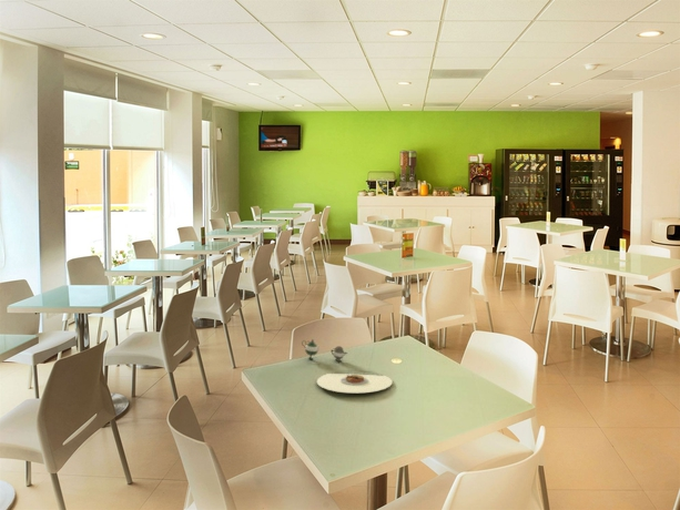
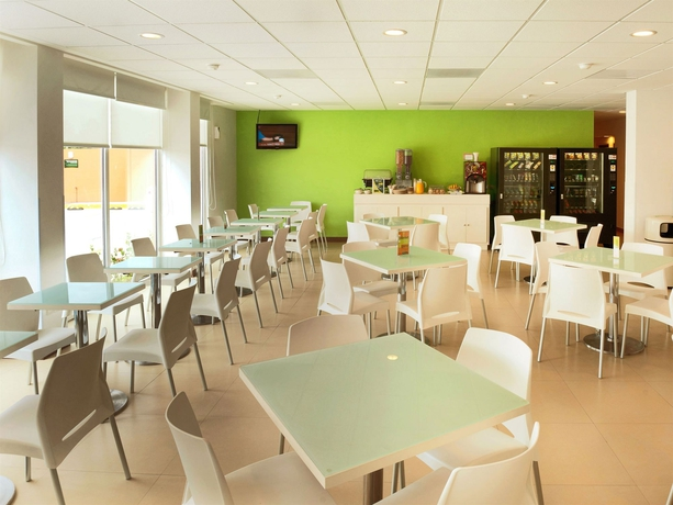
- plate [315,373,394,394]
- teapot [301,338,348,363]
